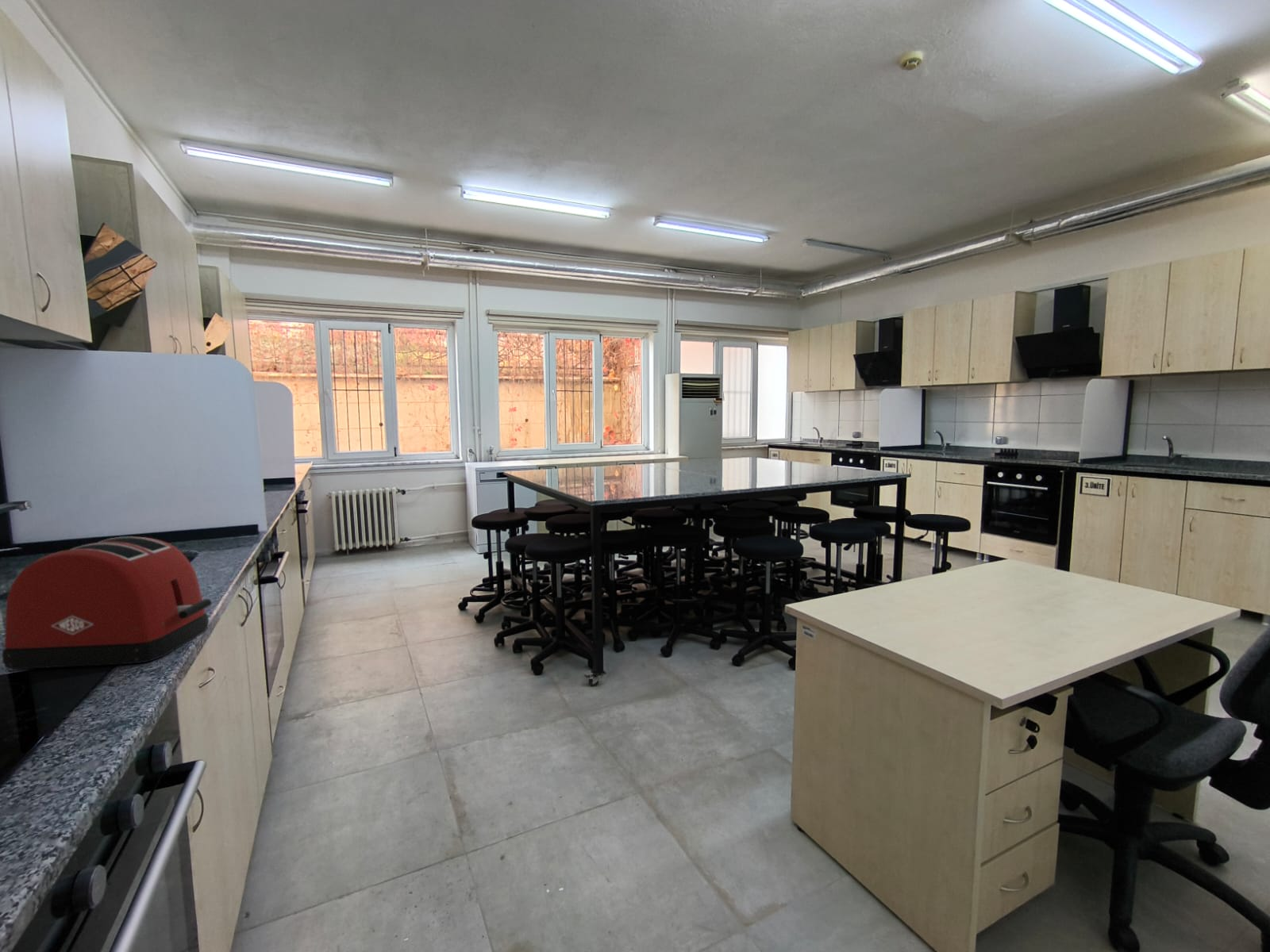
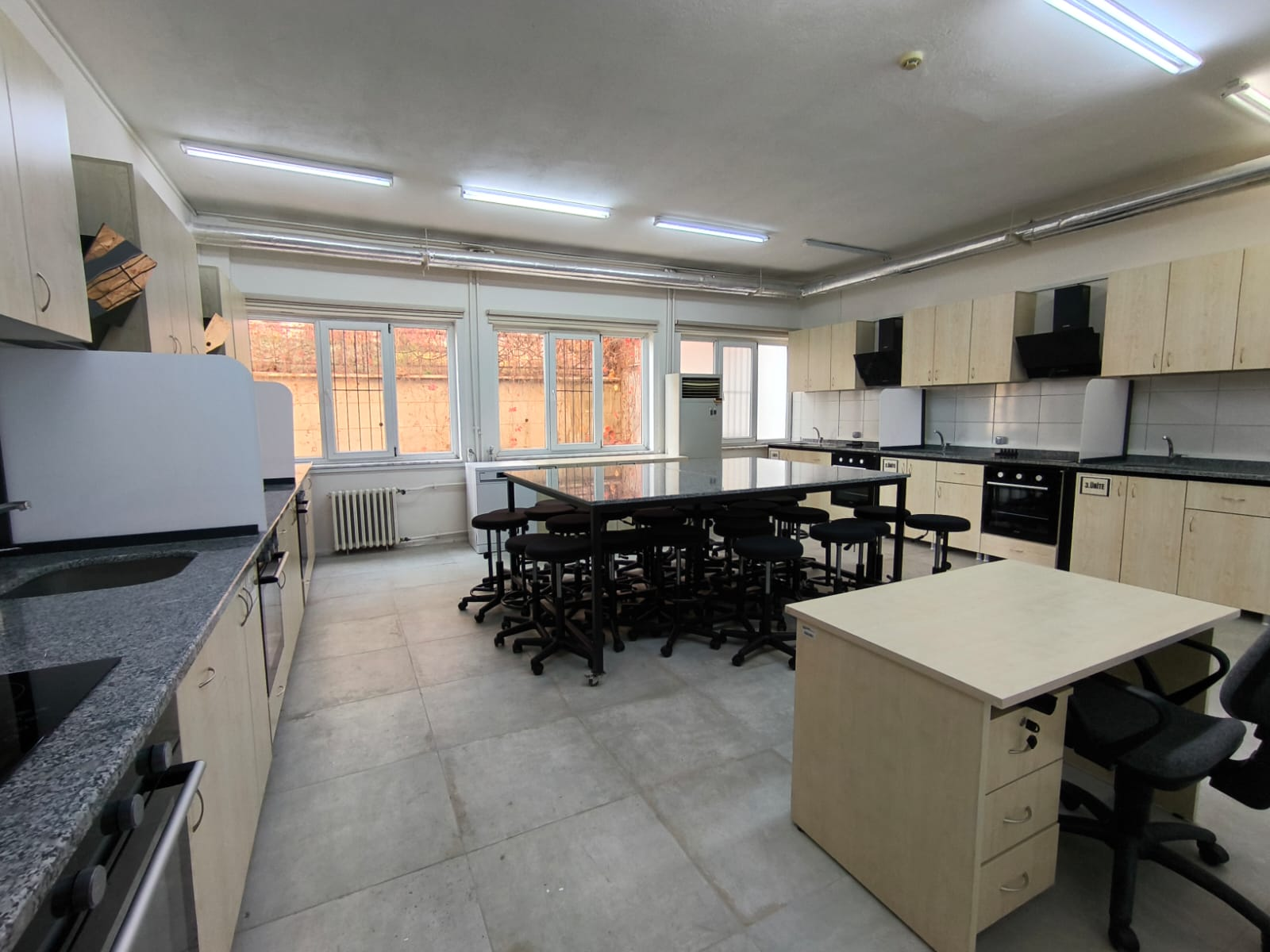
- toaster [2,536,212,670]
